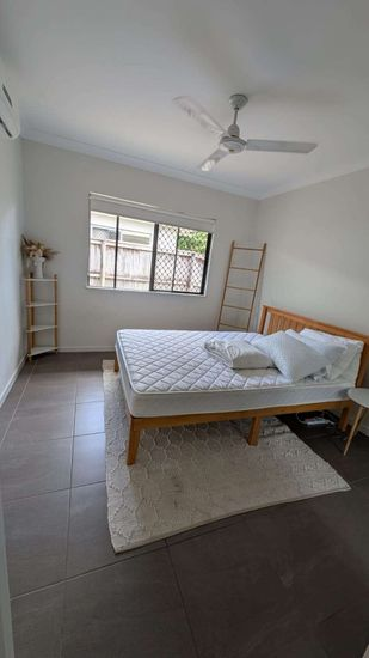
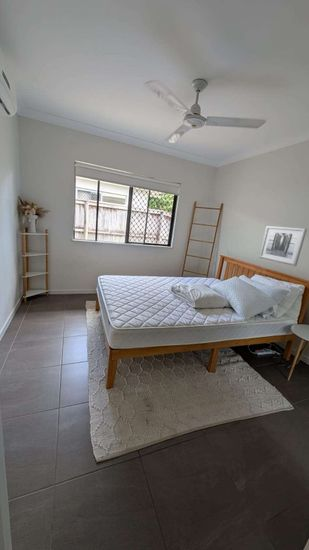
+ wall art [258,225,308,267]
